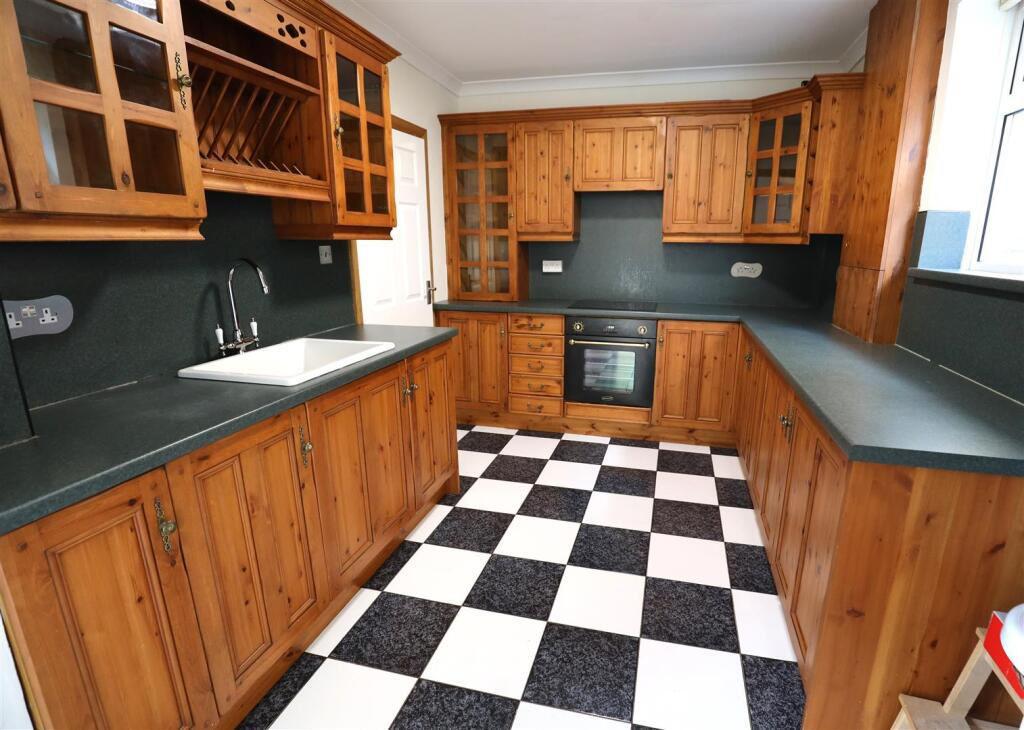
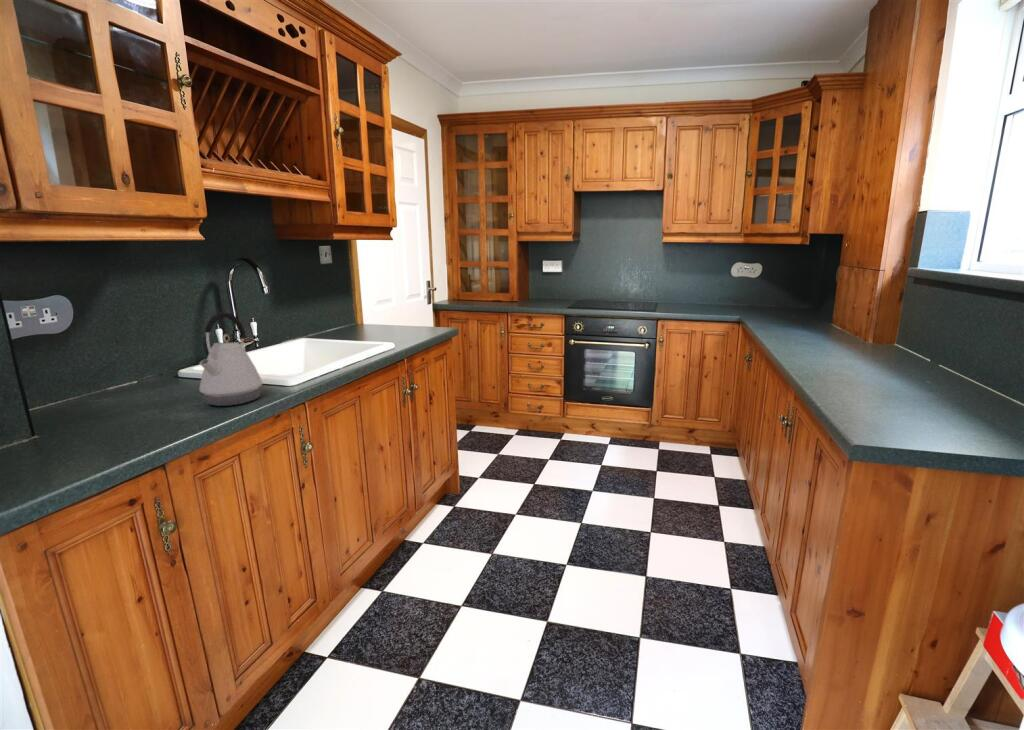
+ kettle [198,312,264,407]
